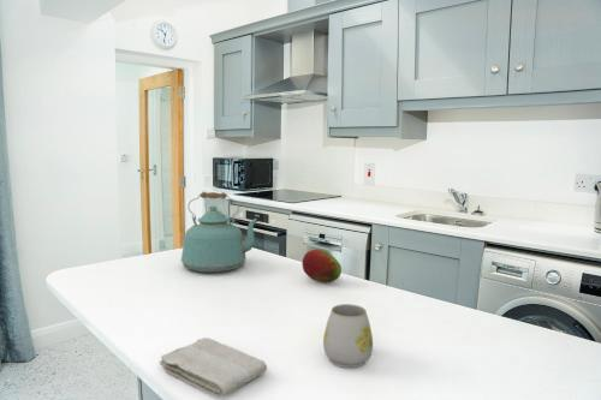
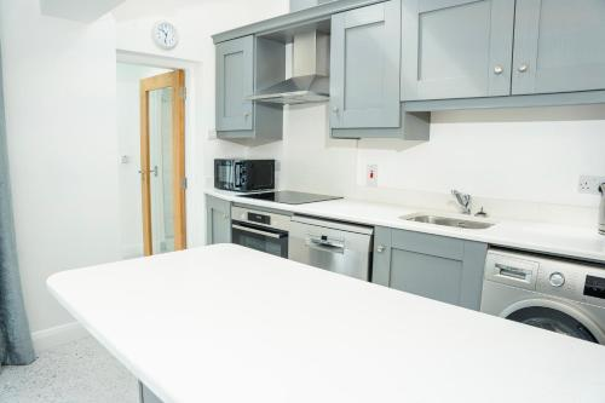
- washcloth [159,336,268,398]
- kettle [180,191,260,274]
- mug [322,303,374,369]
- fruit [300,249,343,283]
